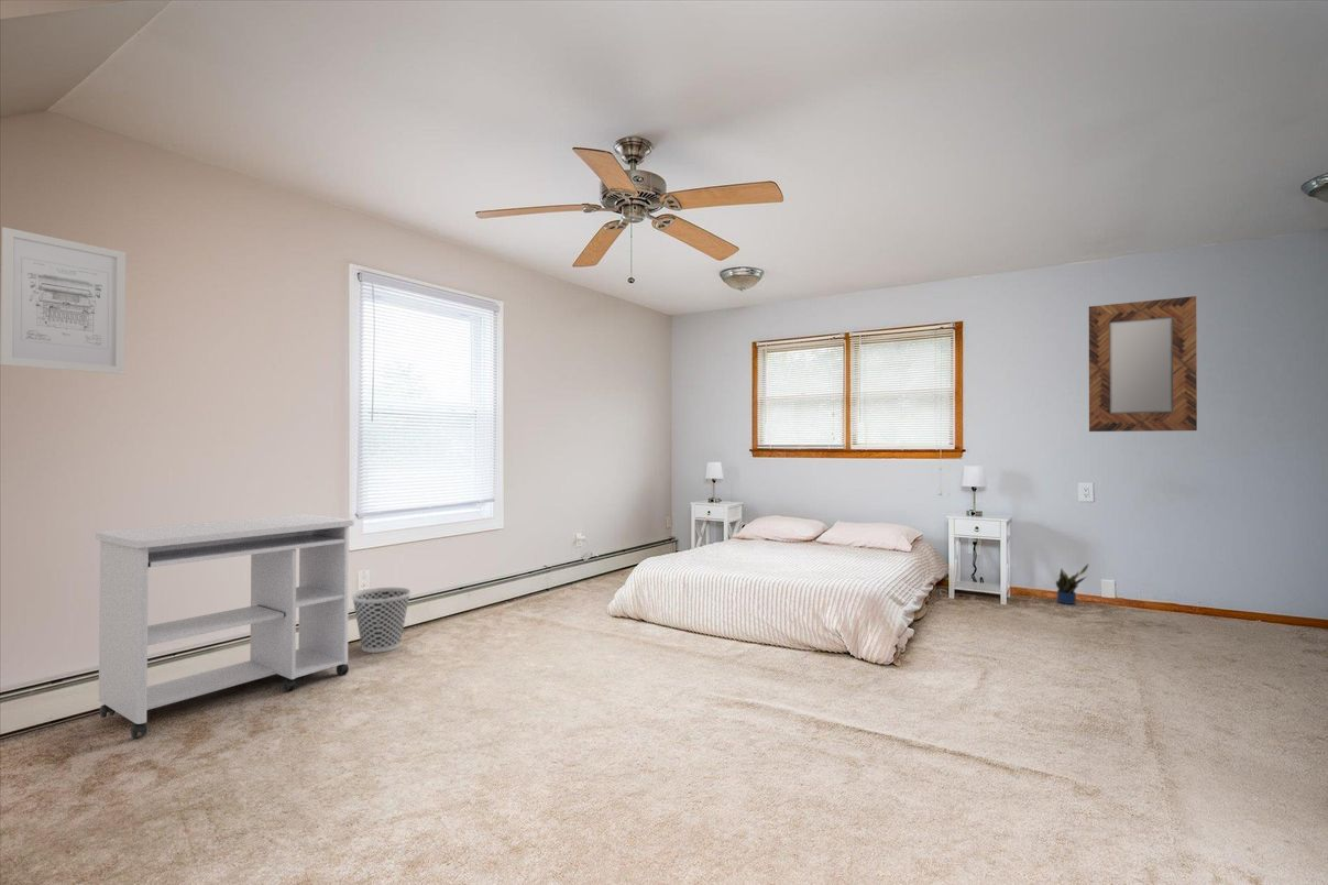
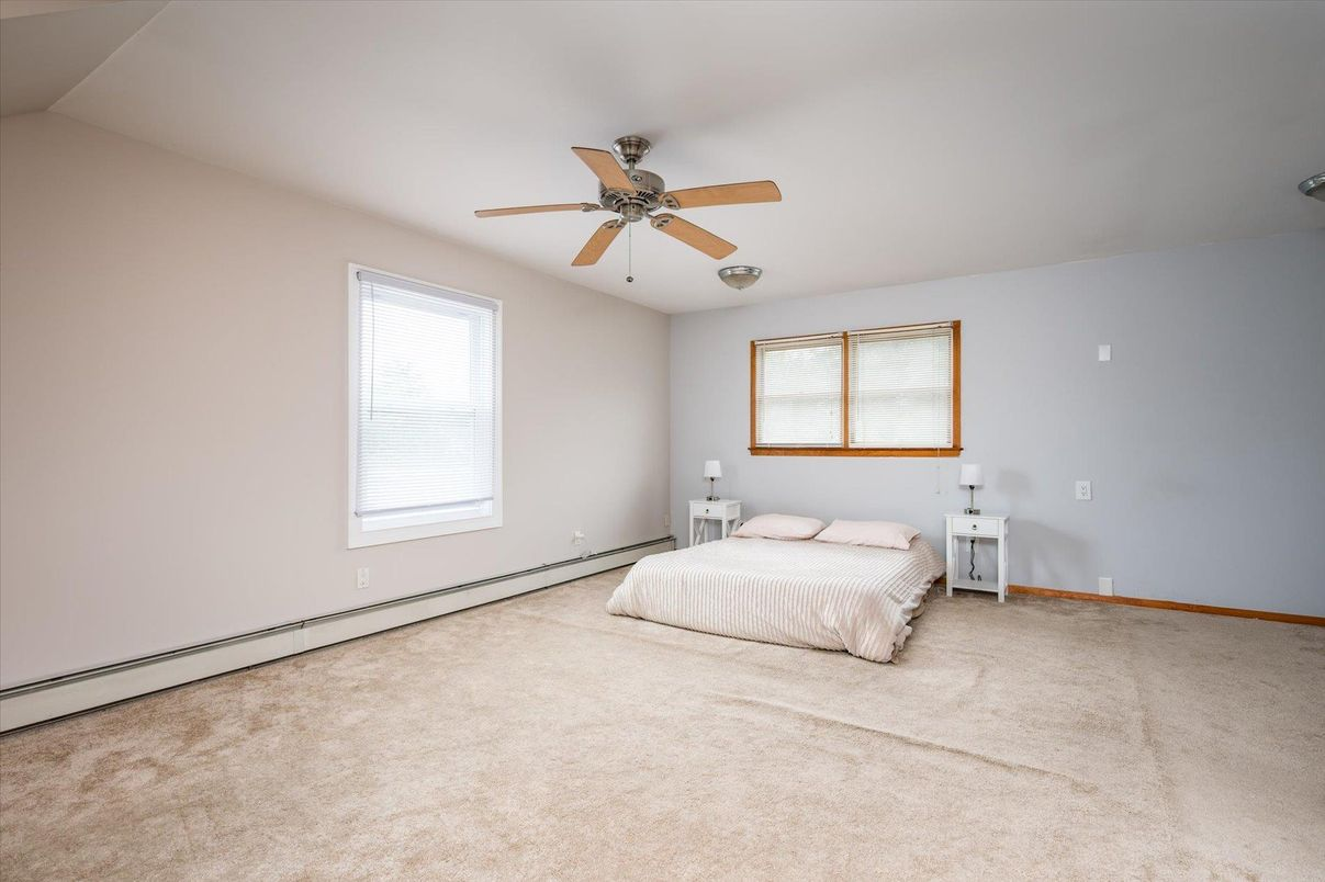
- desk [95,513,355,739]
- wastebasket [351,587,413,654]
- wall art [0,226,127,375]
- home mirror [1088,295,1198,433]
- potted plant [1055,564,1089,605]
